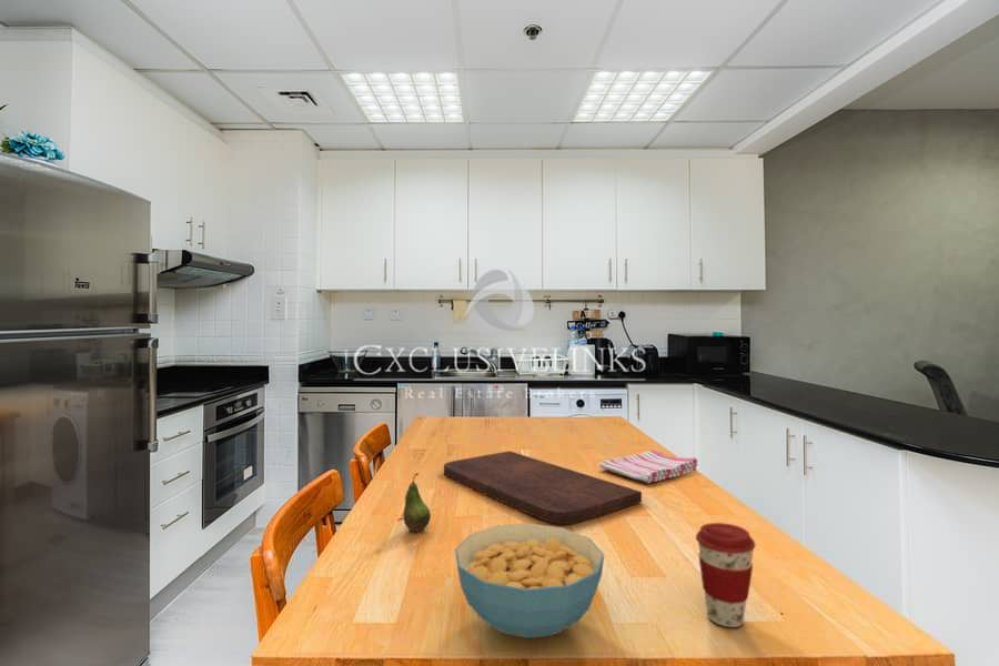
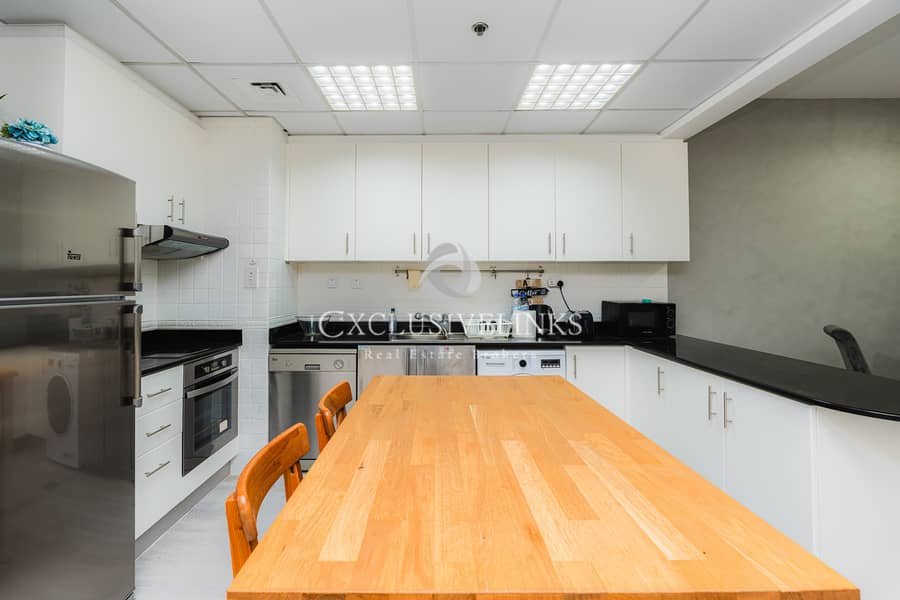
- cutting board [443,450,643,525]
- fruit [402,472,432,533]
- cereal bowl [454,523,605,639]
- coffee cup [695,522,757,628]
- dish towel [598,448,698,484]
